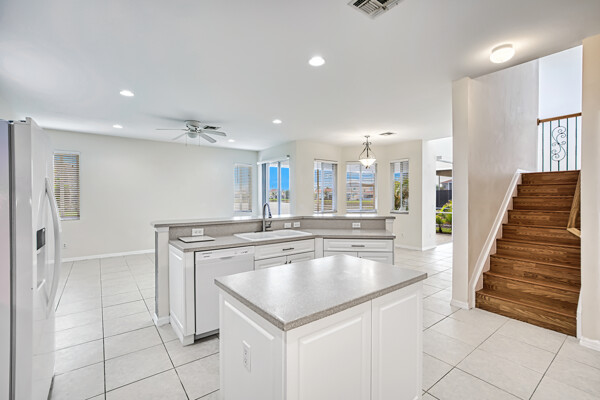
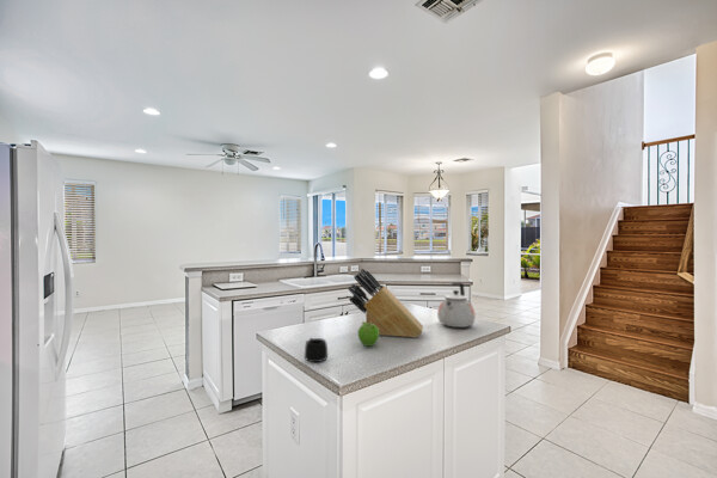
+ kettle [436,281,477,329]
+ fruit [357,320,380,348]
+ mug [304,337,329,363]
+ knife block [347,268,424,338]
